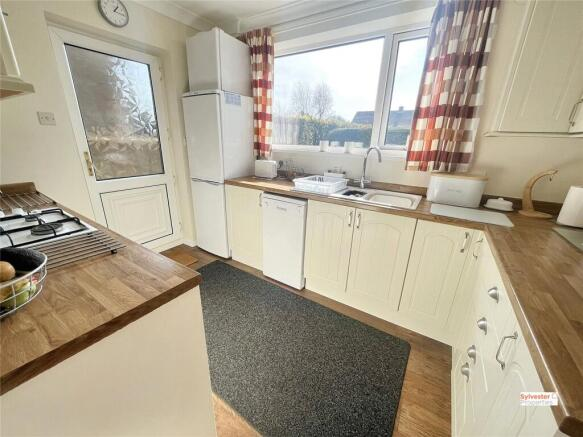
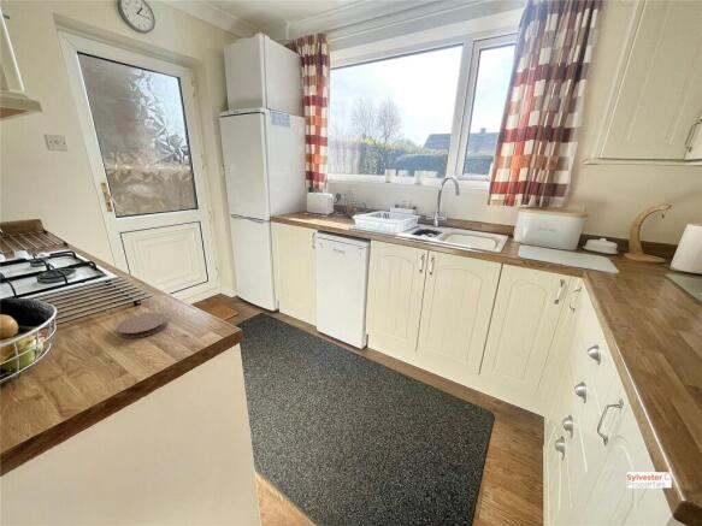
+ coaster [116,312,169,339]
